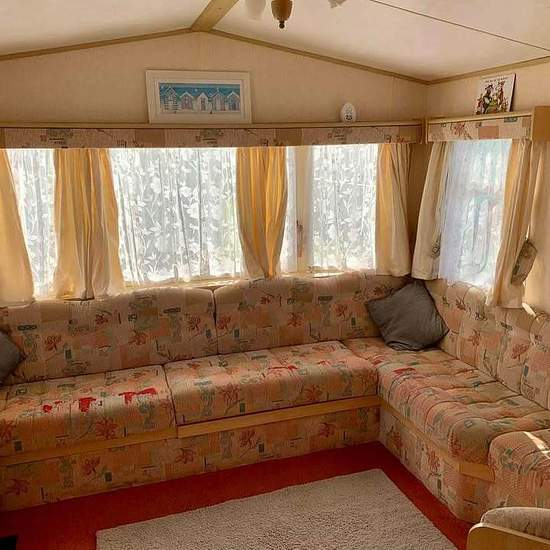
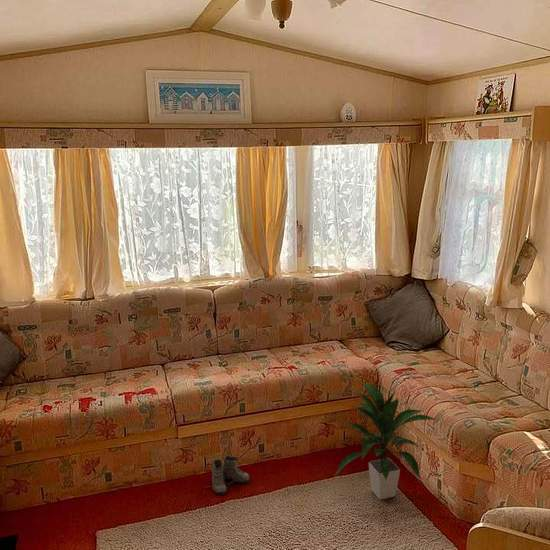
+ boots [206,454,250,495]
+ indoor plant [333,381,437,501]
